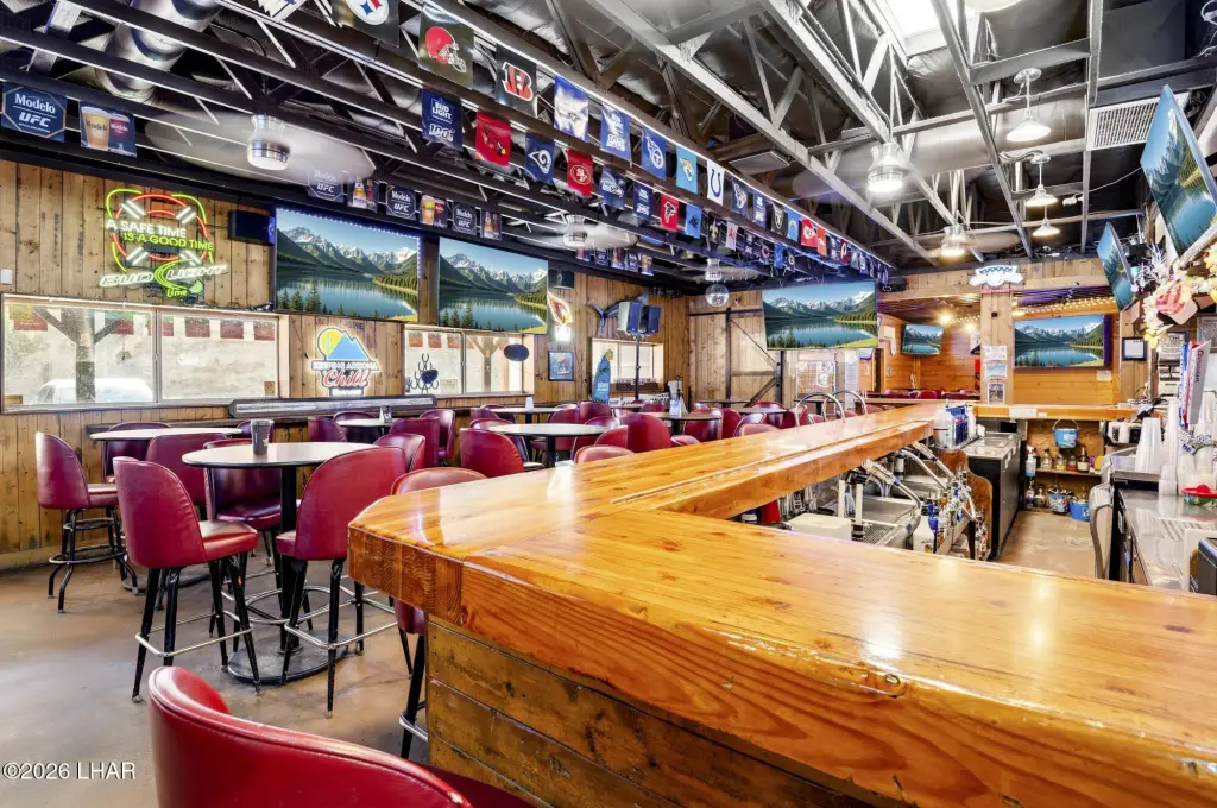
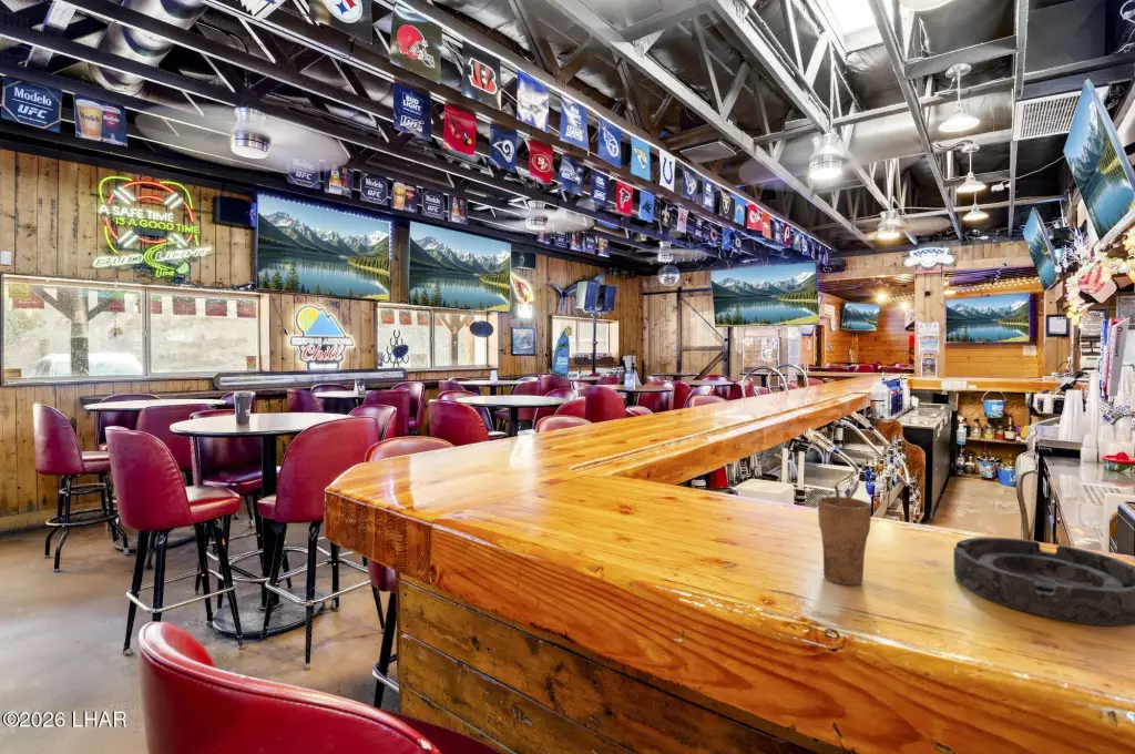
+ ashtray [952,537,1135,626]
+ cup [817,485,872,585]
